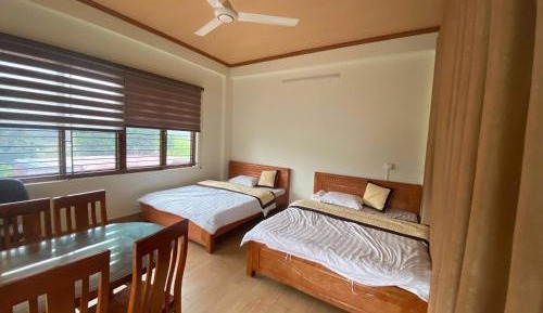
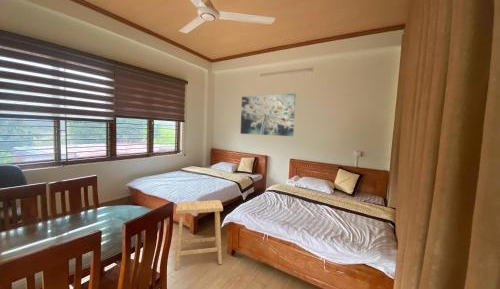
+ wall art [239,92,297,137]
+ stool [174,199,224,271]
